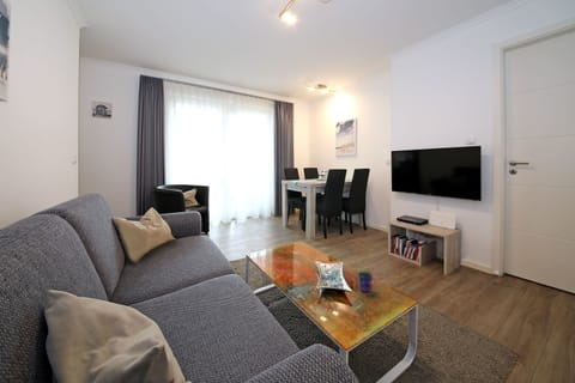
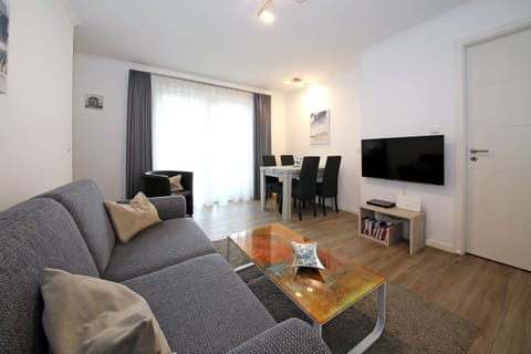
- cup [356,270,377,293]
